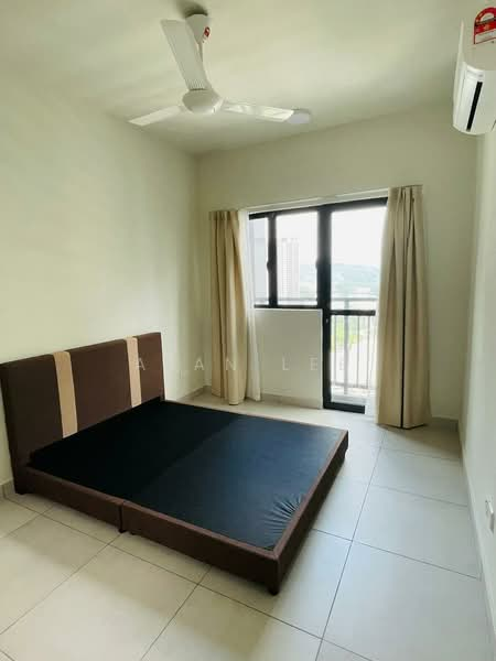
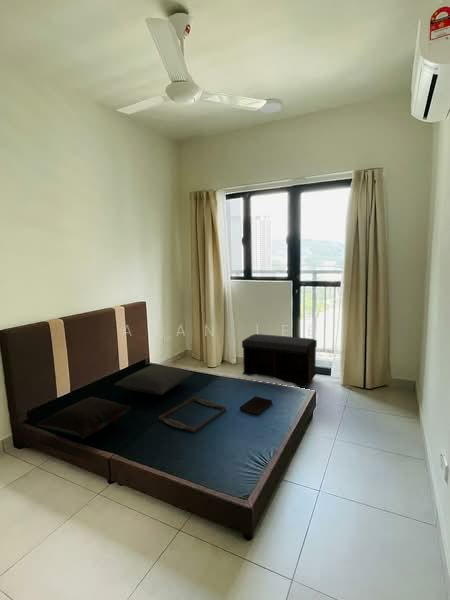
+ pillow [113,364,195,396]
+ pillow [35,396,133,439]
+ bench [241,333,318,389]
+ book [239,395,273,416]
+ serving tray [158,397,227,433]
